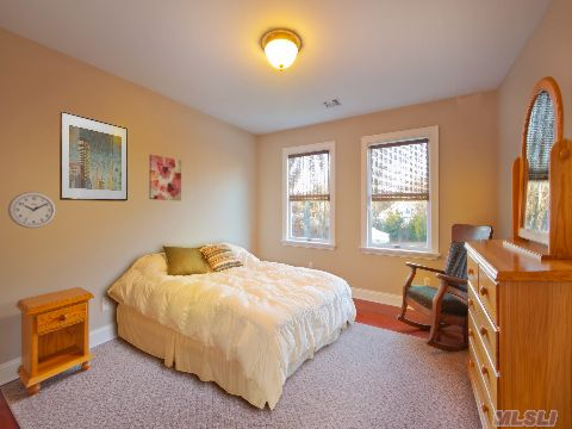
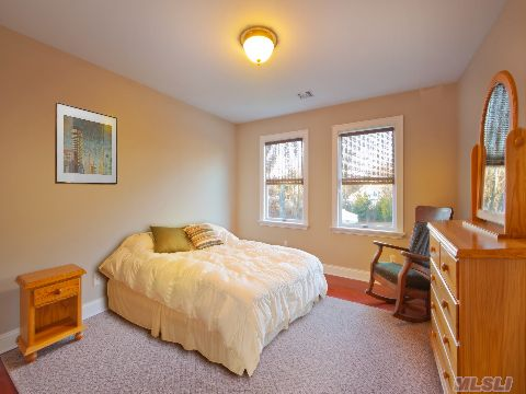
- wall art [148,154,182,201]
- wall clock [7,191,57,229]
